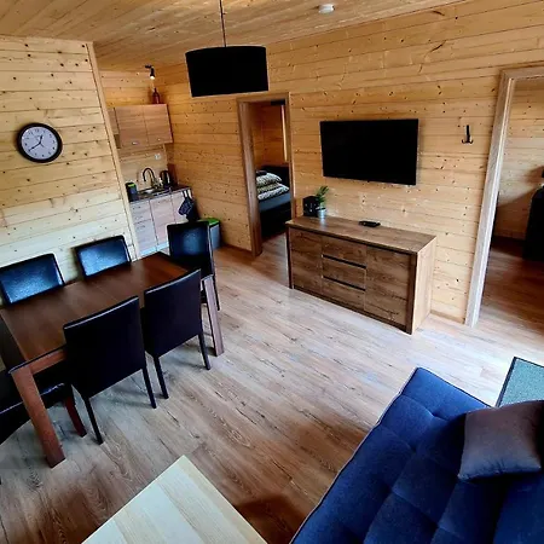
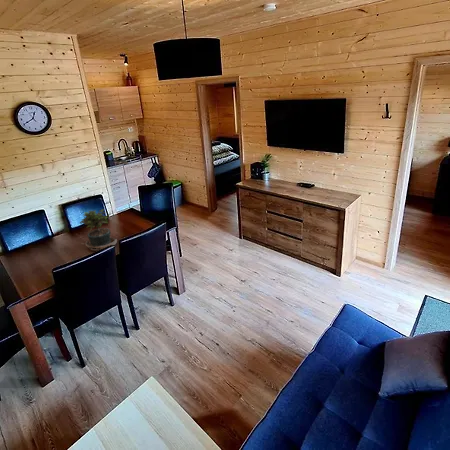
+ potted plant [78,208,118,252]
